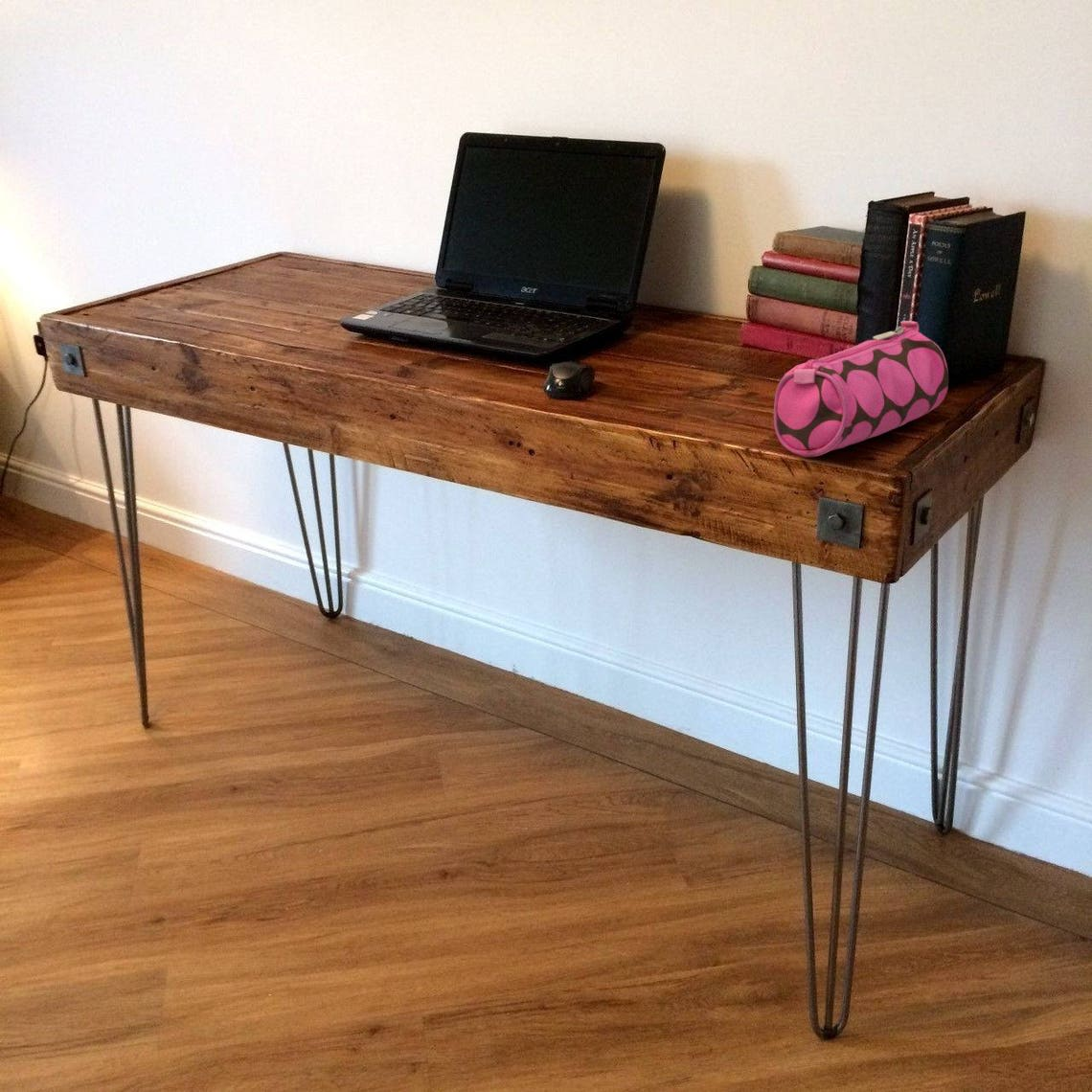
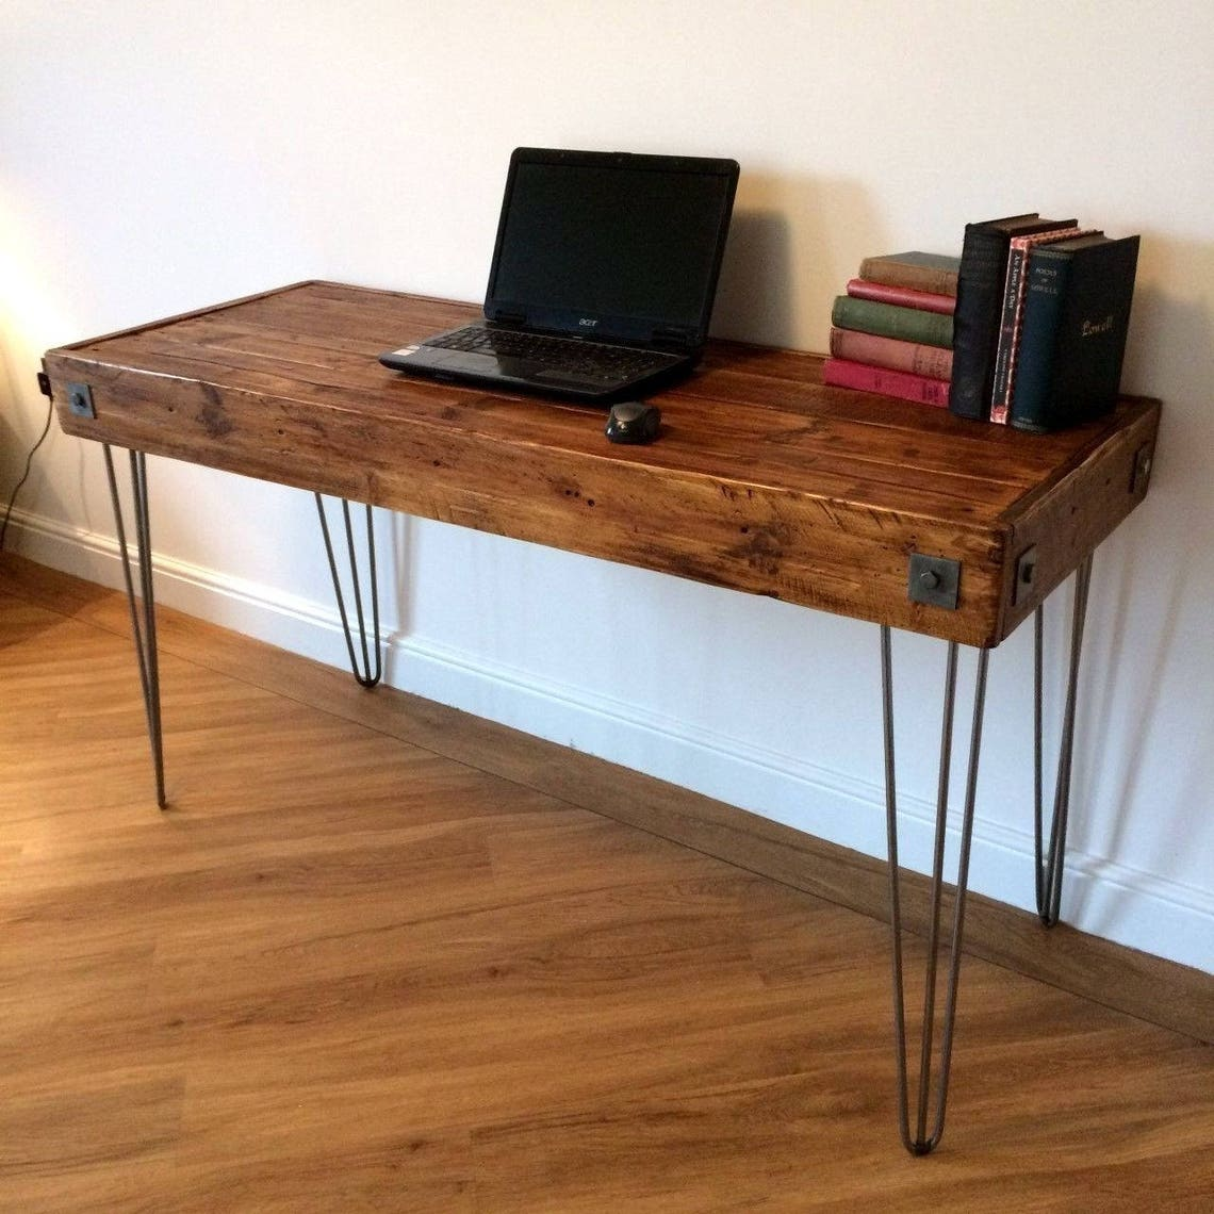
- pencil case [773,320,949,458]
